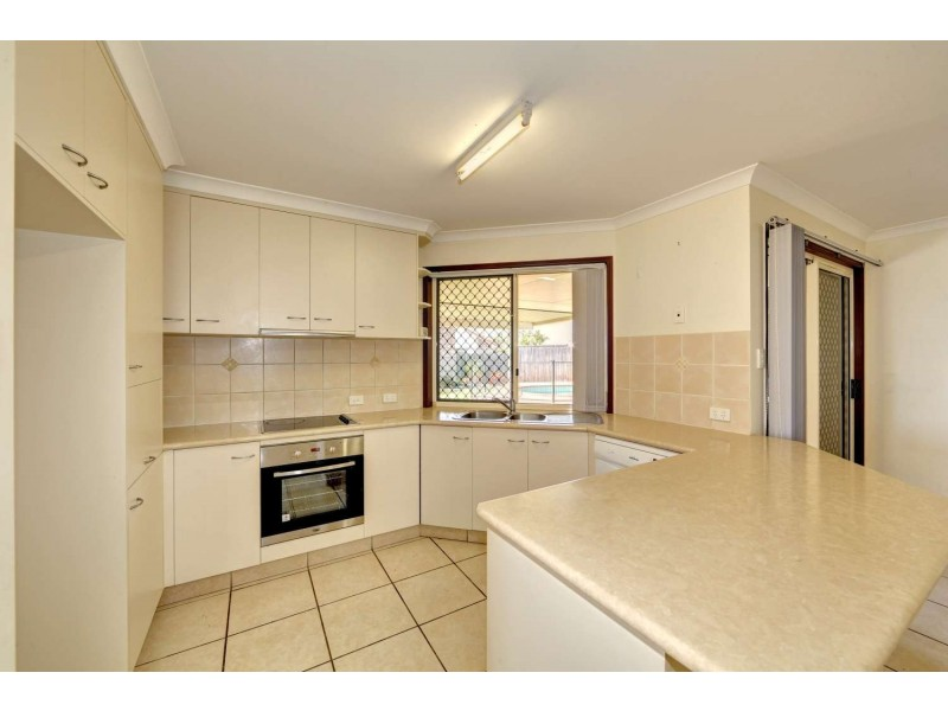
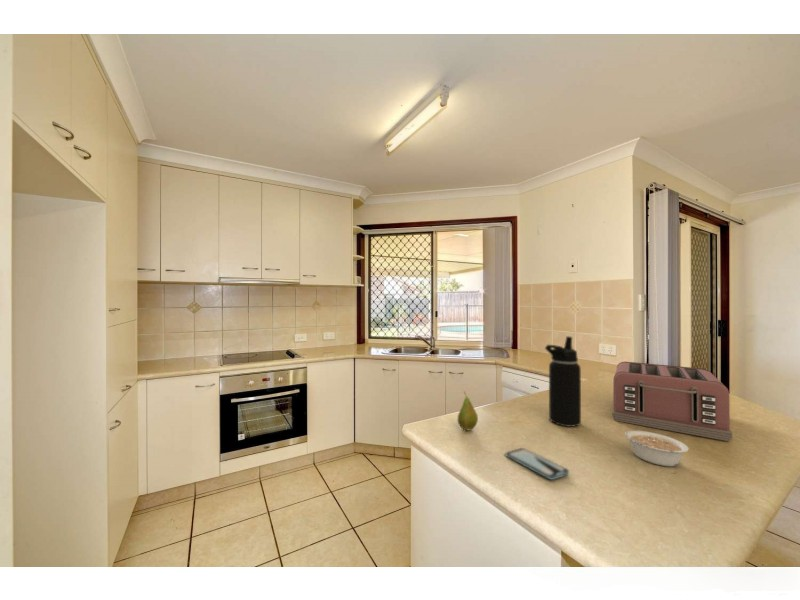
+ water bottle [544,335,582,428]
+ toaster [612,361,733,442]
+ fruit [457,390,479,431]
+ smartphone [505,447,570,481]
+ legume [624,430,690,467]
